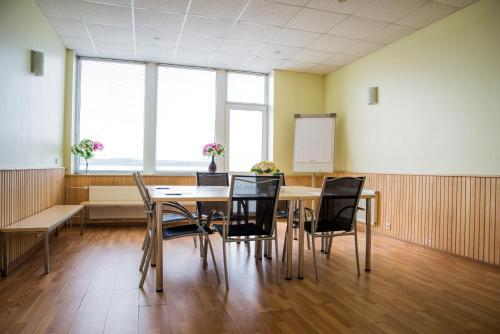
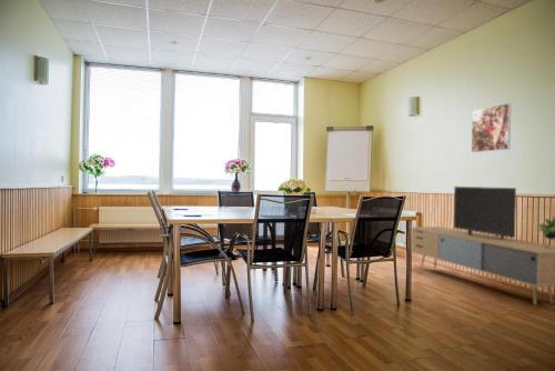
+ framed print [471,102,512,153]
+ media console [403,186,555,307]
